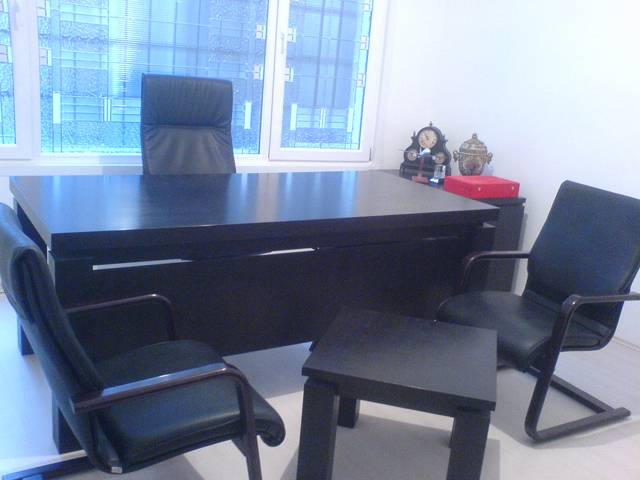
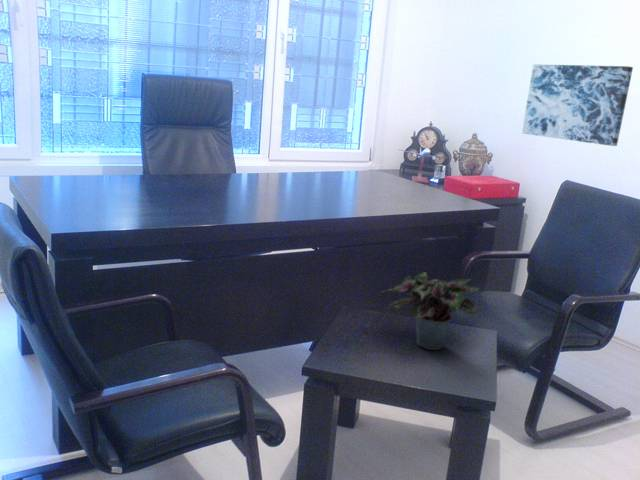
+ wall art [521,63,634,147]
+ potted plant [381,271,484,351]
